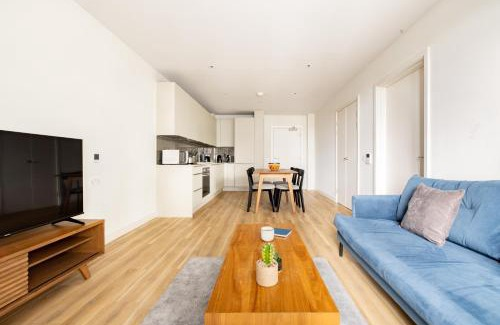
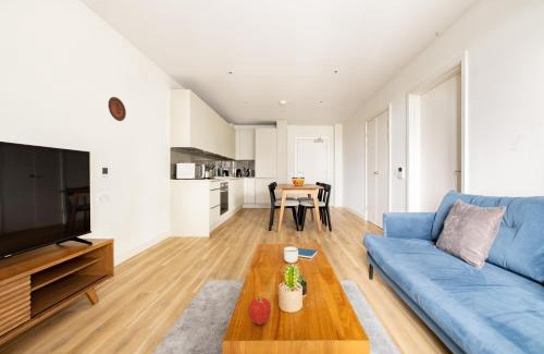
+ apple [247,295,272,326]
+ decorative plate [108,96,127,122]
